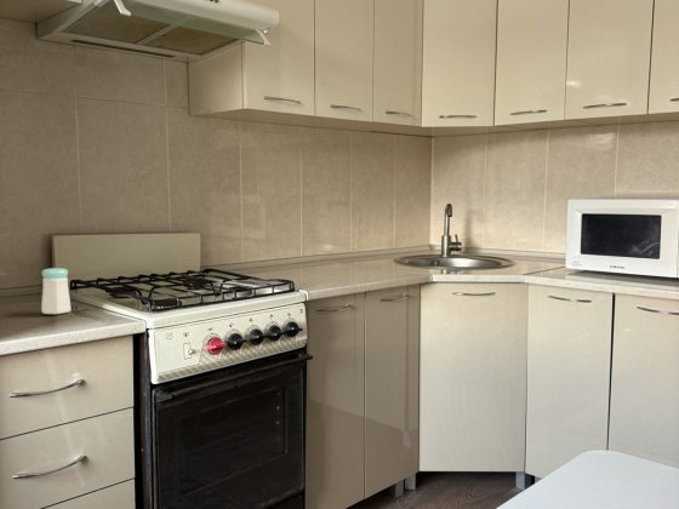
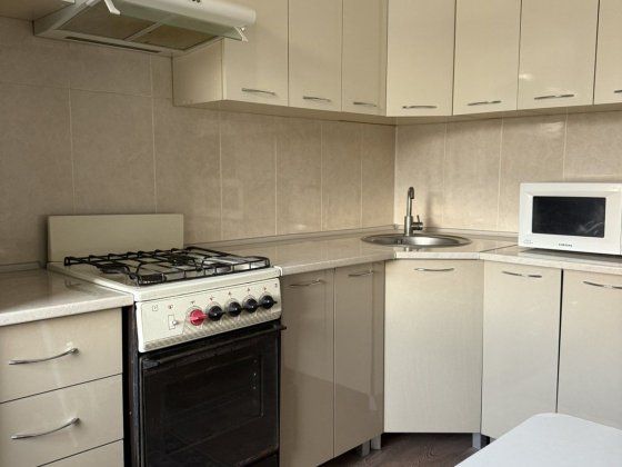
- salt shaker [40,267,72,315]
